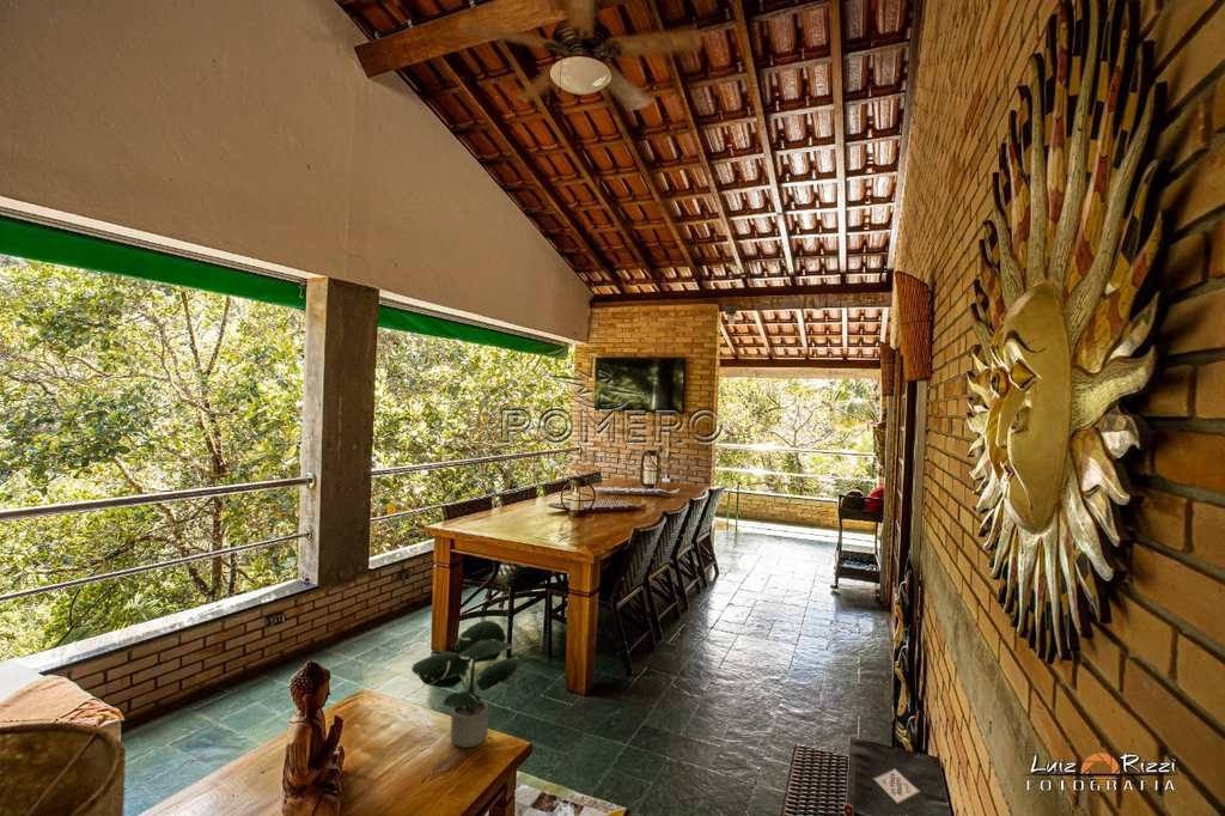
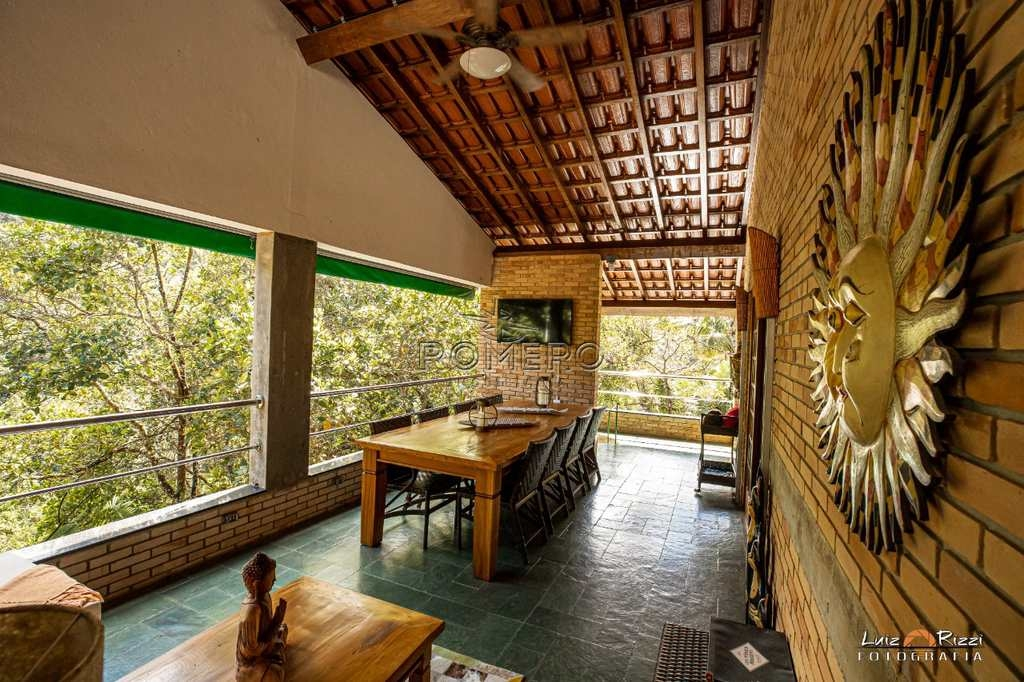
- potted plant [410,620,522,749]
